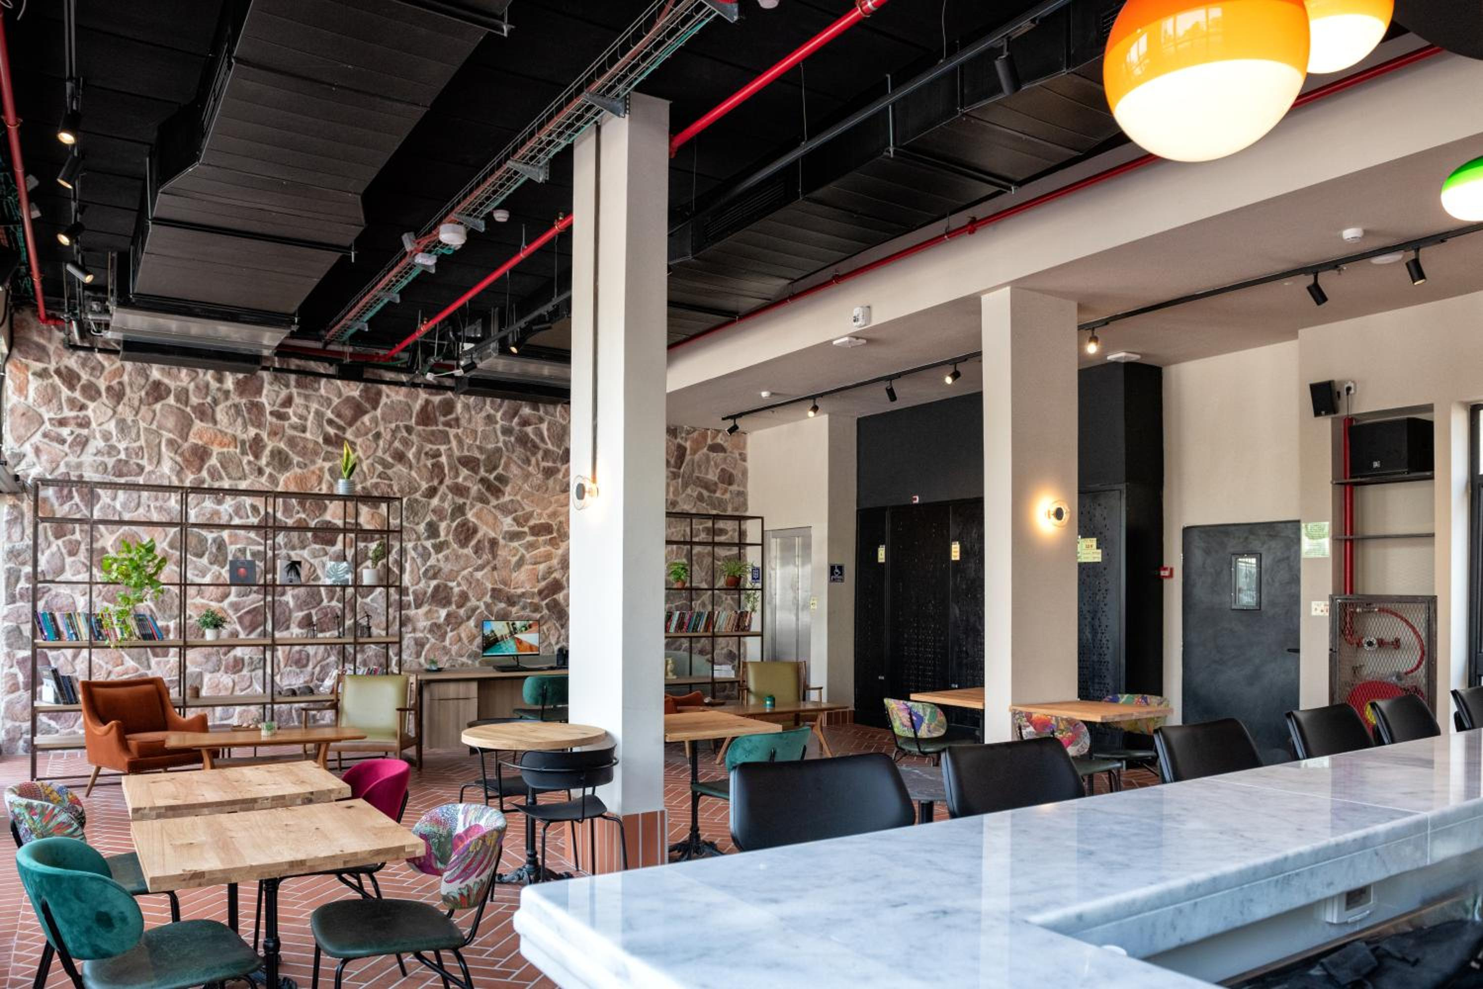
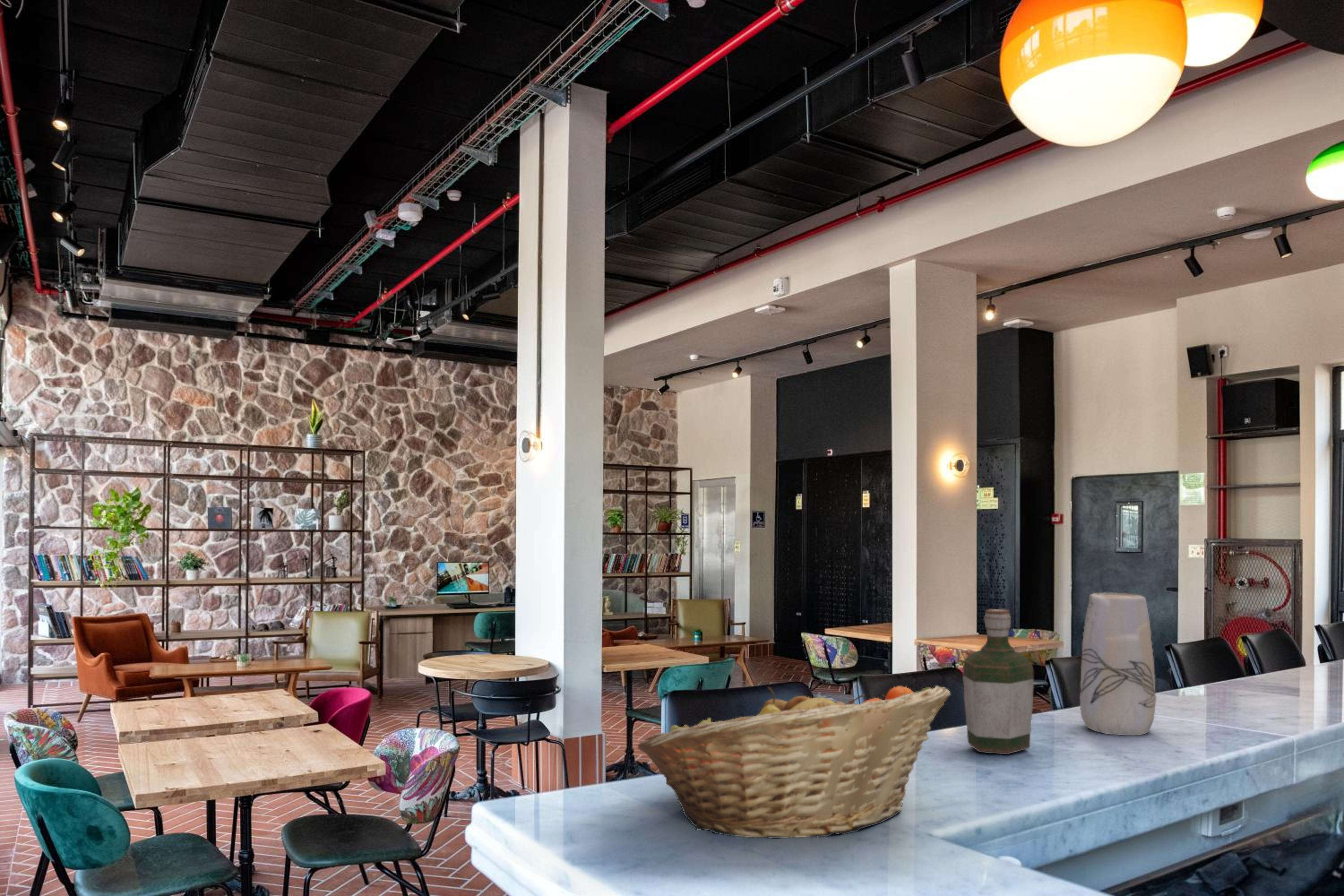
+ vase [1080,592,1156,736]
+ bottle [963,608,1034,755]
+ fruit basket [638,685,951,839]
